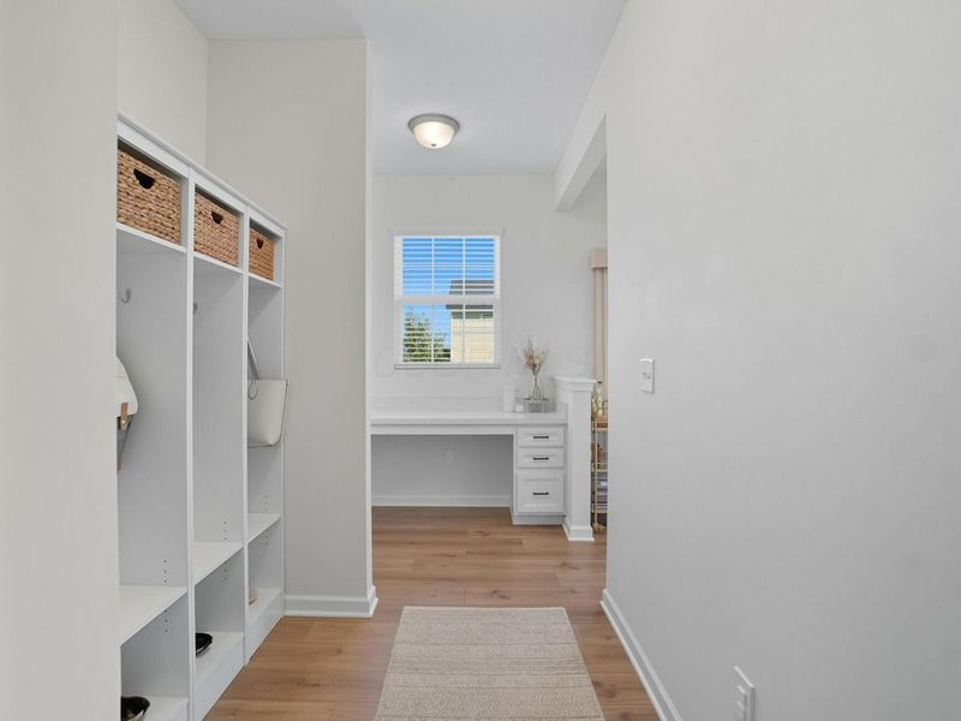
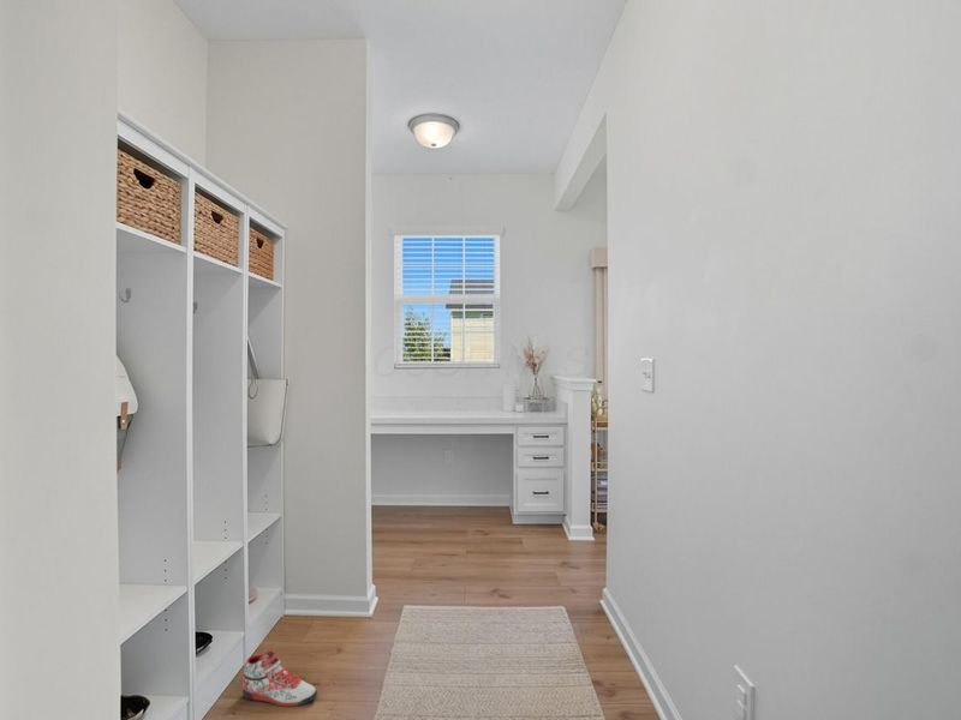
+ sneaker [241,649,318,708]
